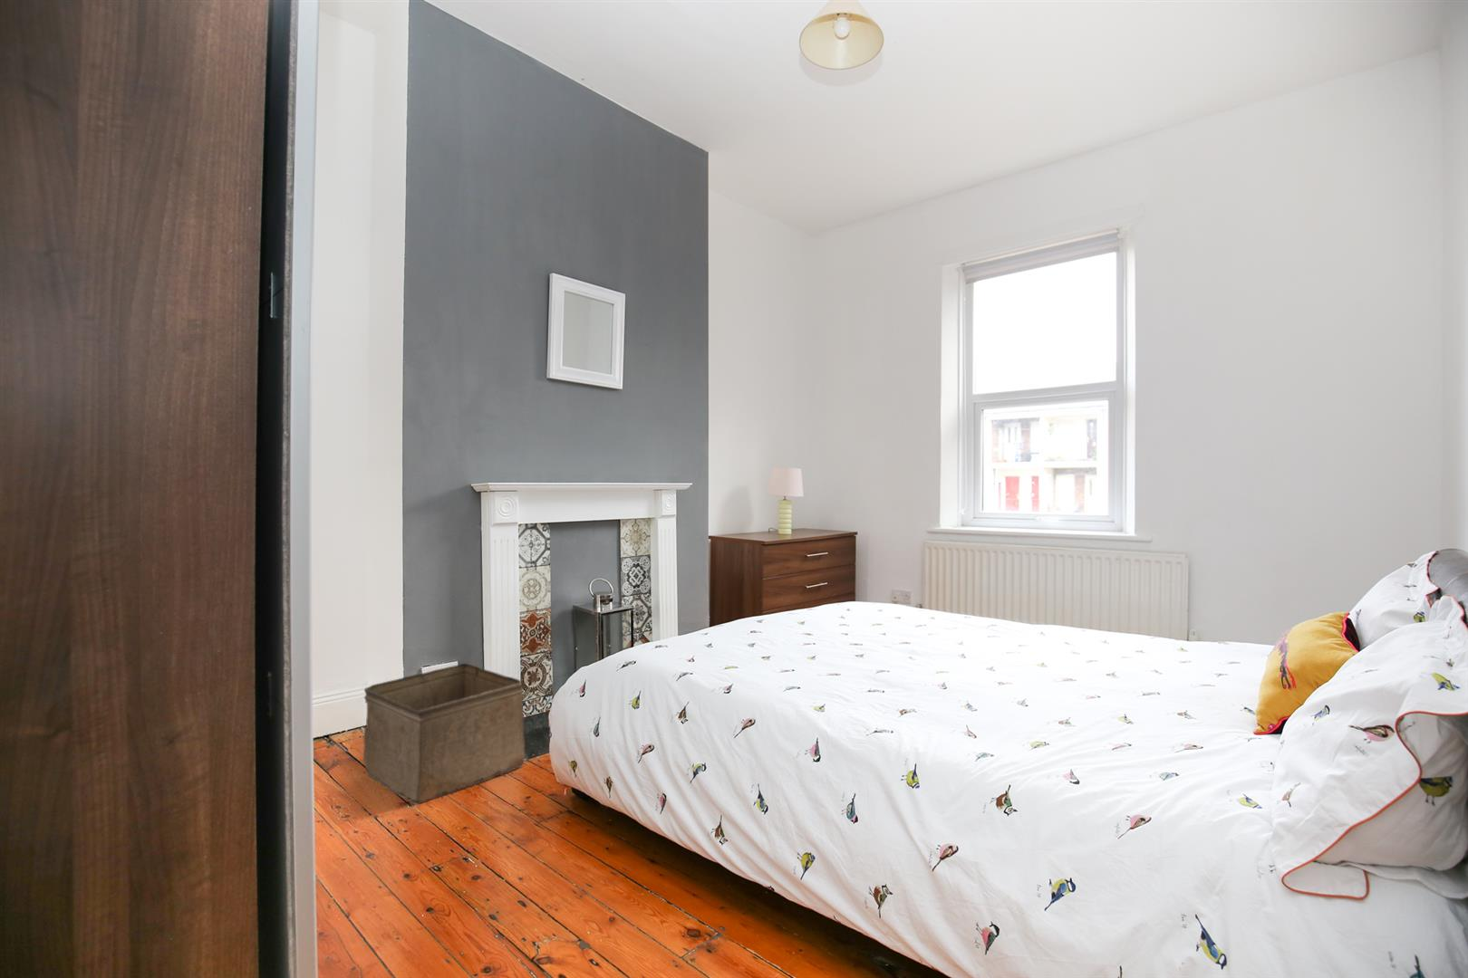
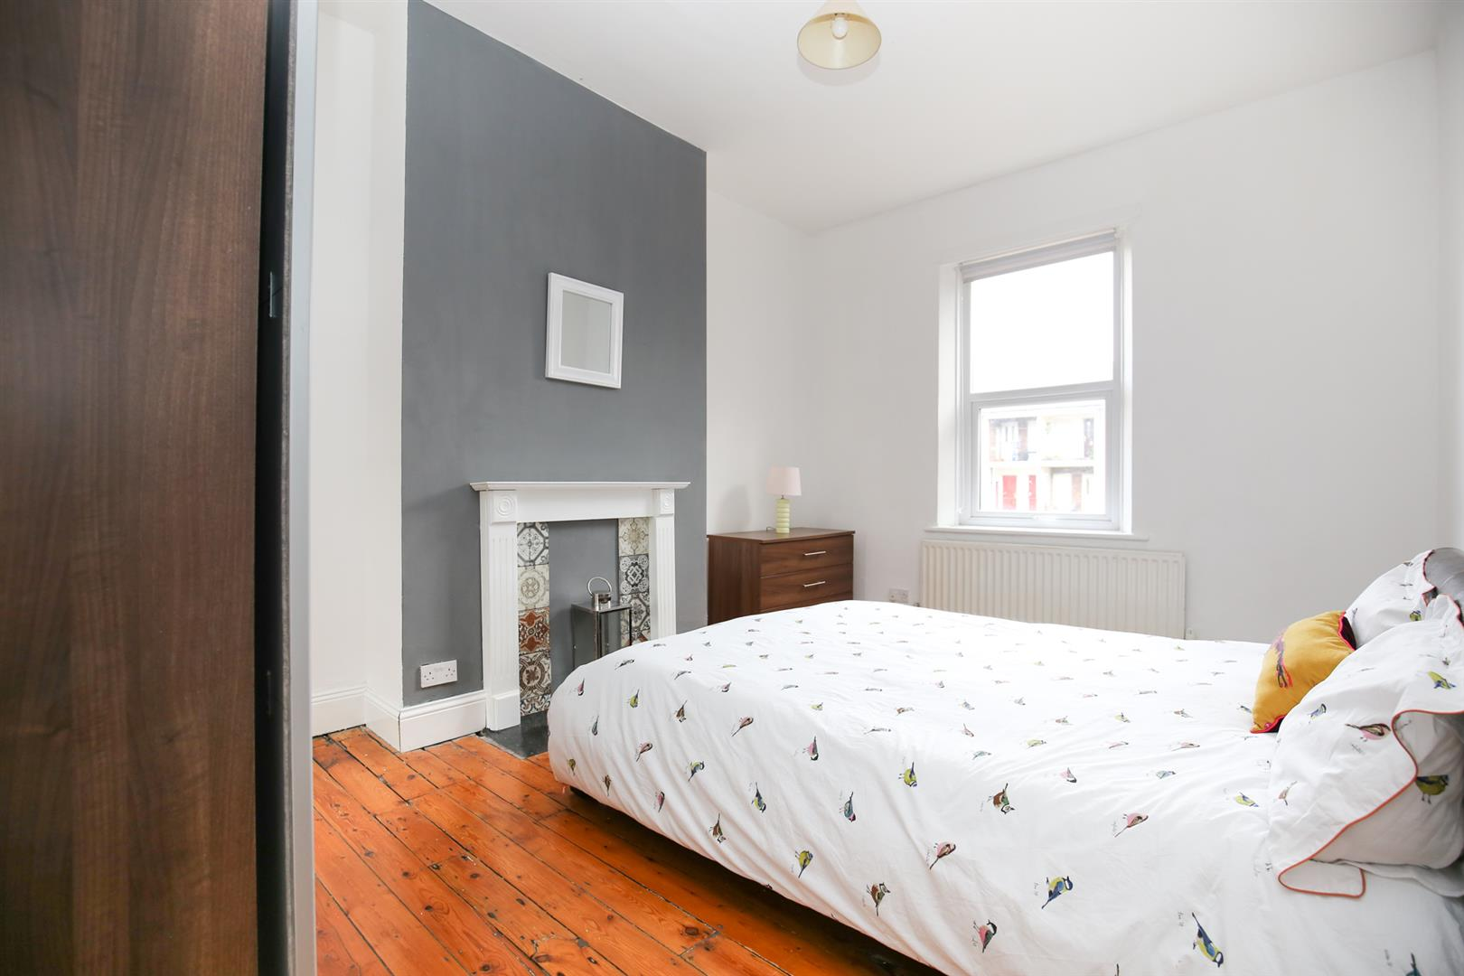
- storage bin [363,661,525,806]
